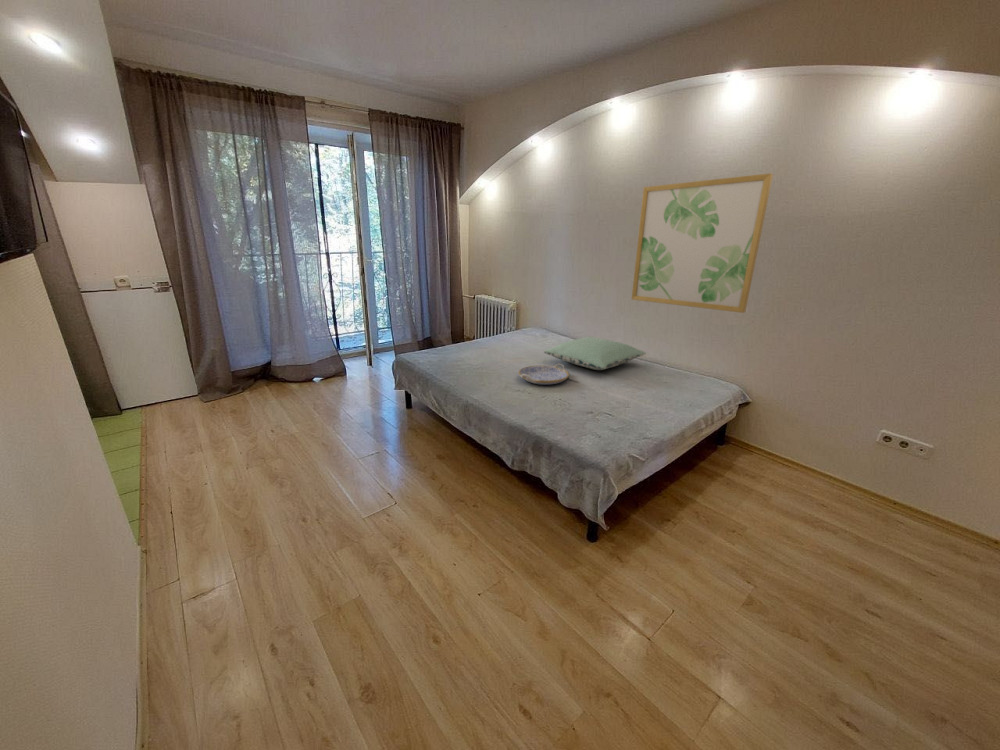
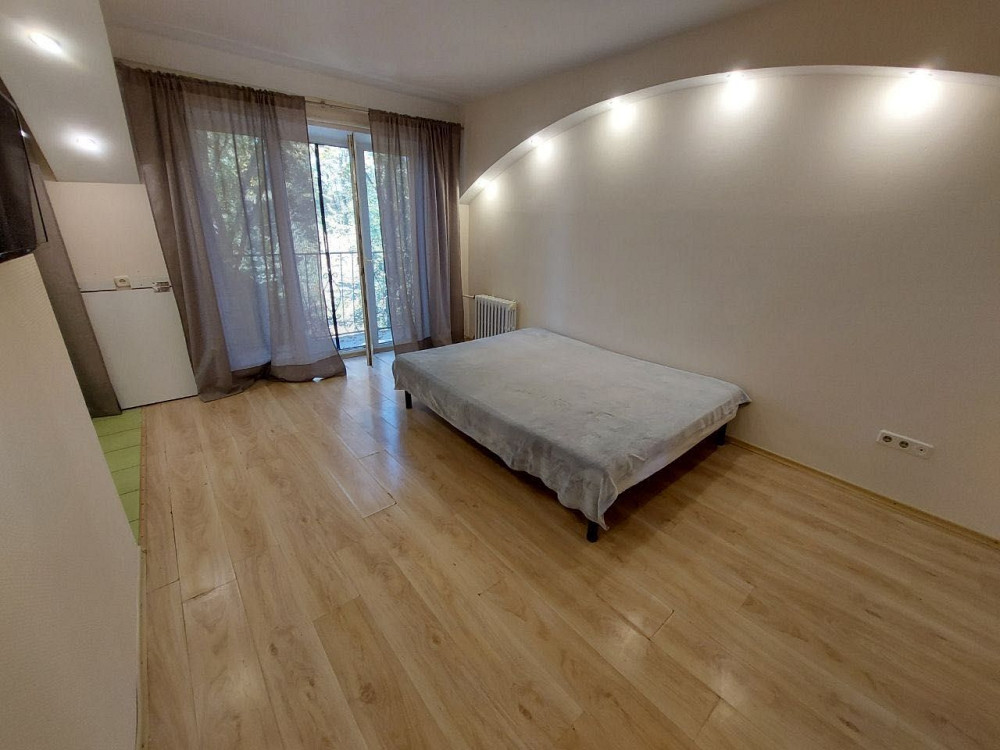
- pillow [543,336,647,371]
- serving tray [518,363,570,386]
- wall art [631,172,774,314]
